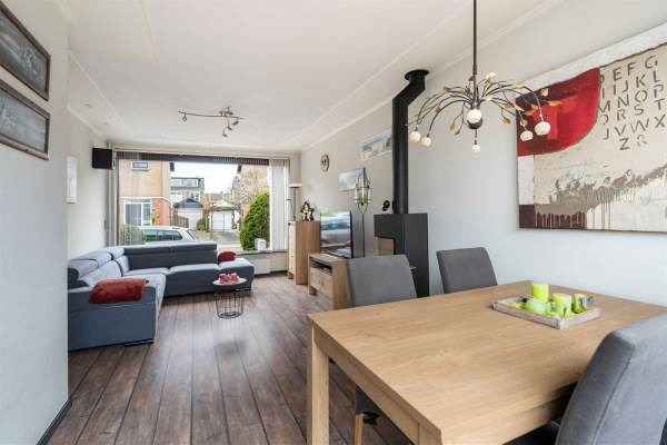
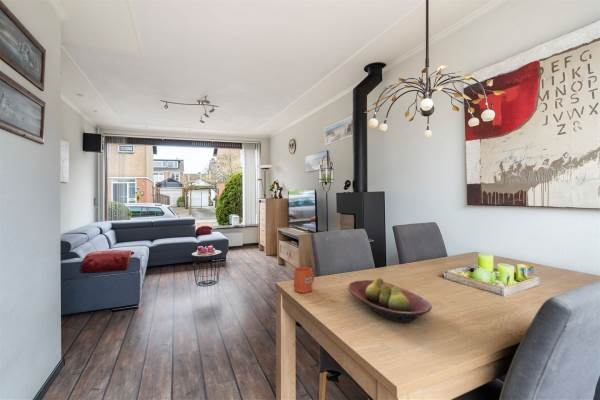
+ mug [293,266,315,294]
+ fruit bowl [347,277,433,324]
